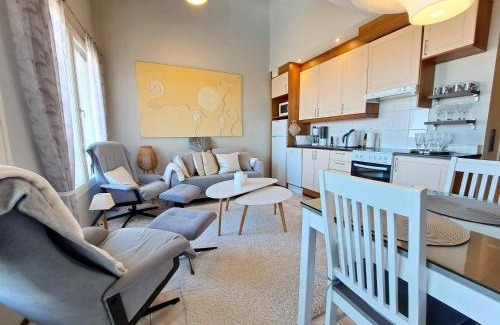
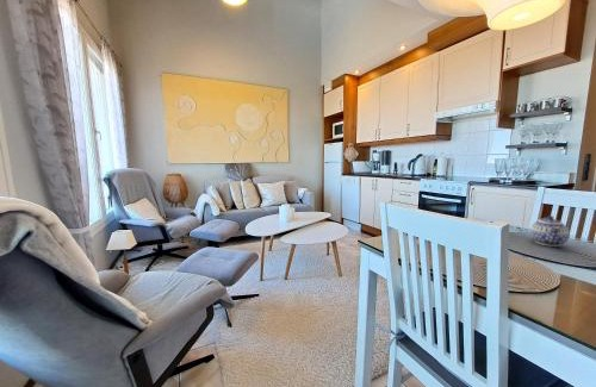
+ teapot [529,214,571,248]
